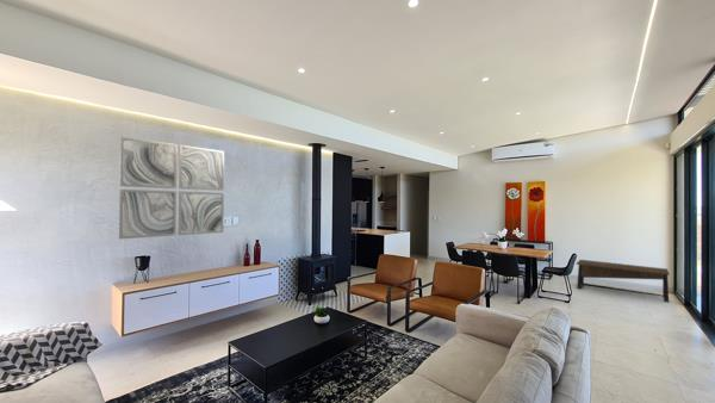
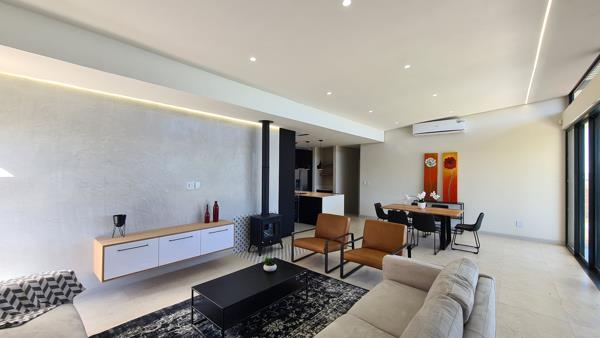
- bench [576,259,671,304]
- wall art [118,136,225,240]
